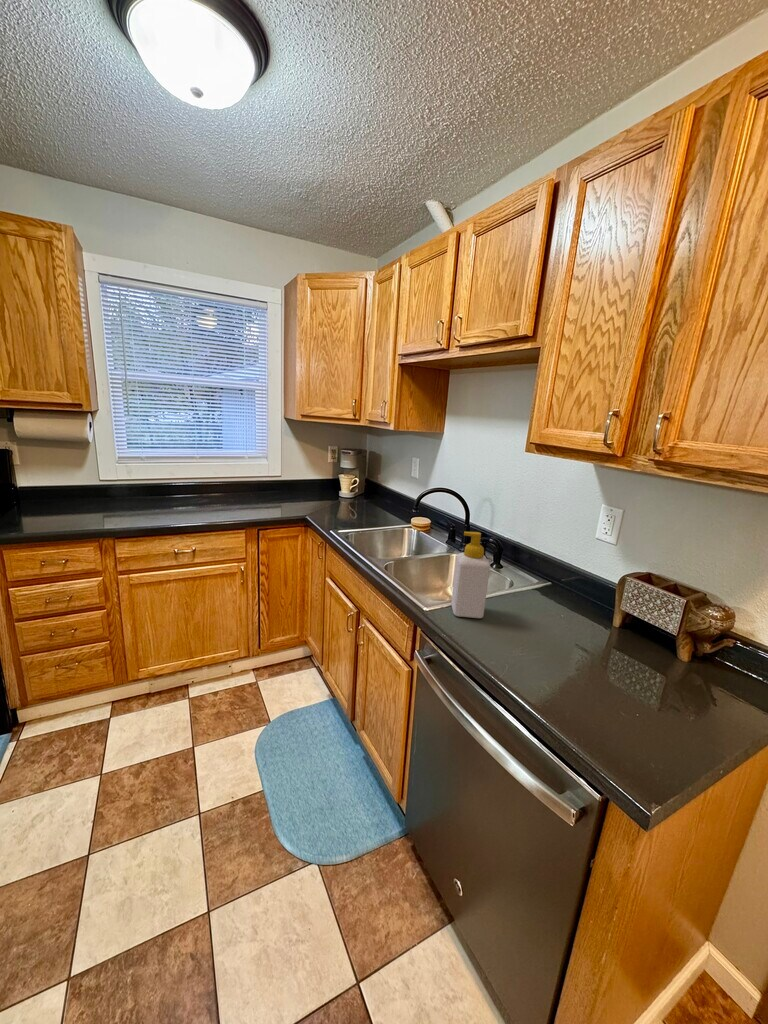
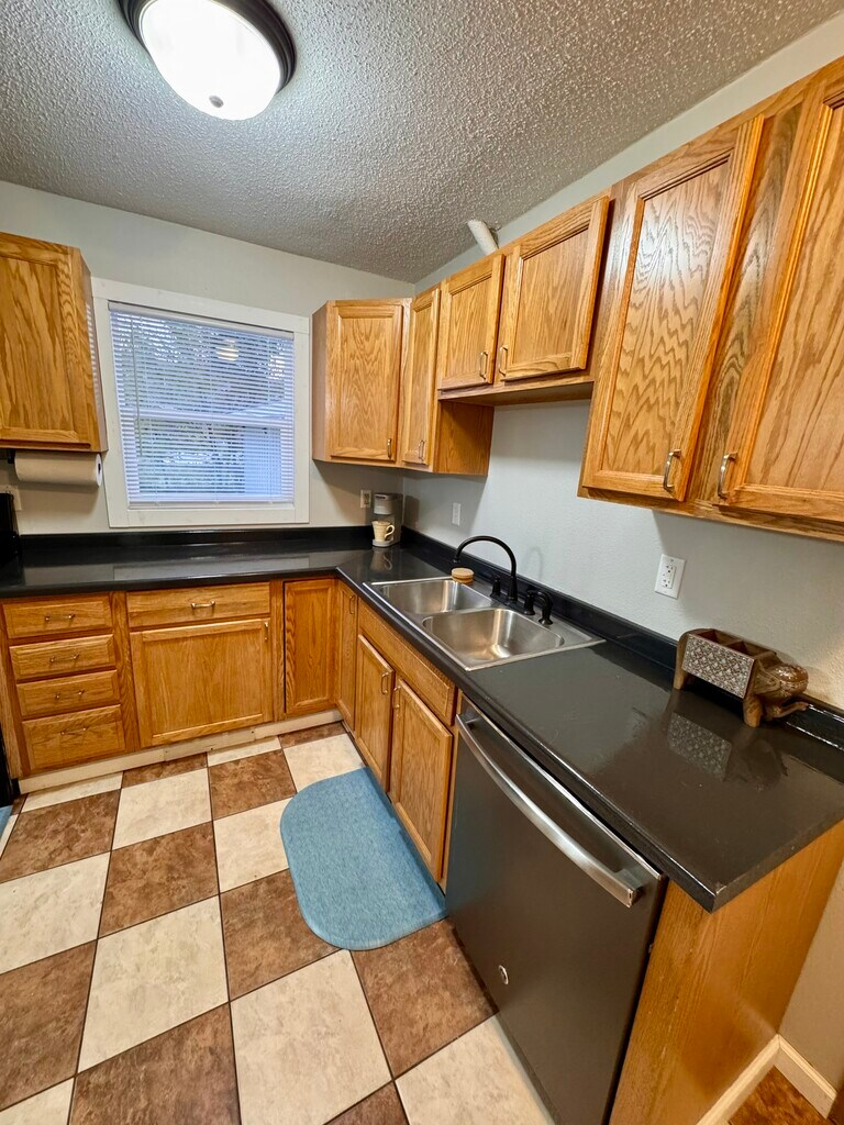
- soap bottle [450,531,491,619]
